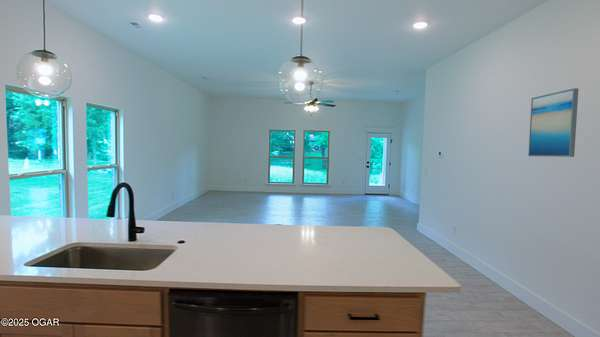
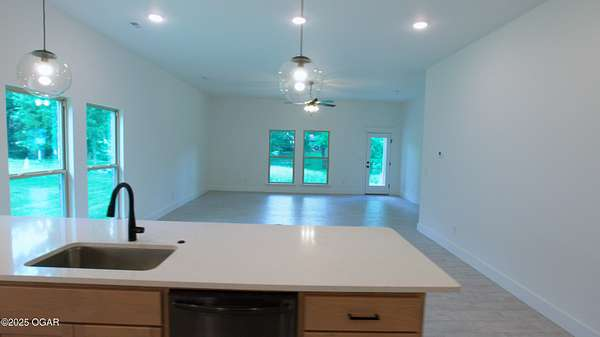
- wall art [527,87,580,158]
